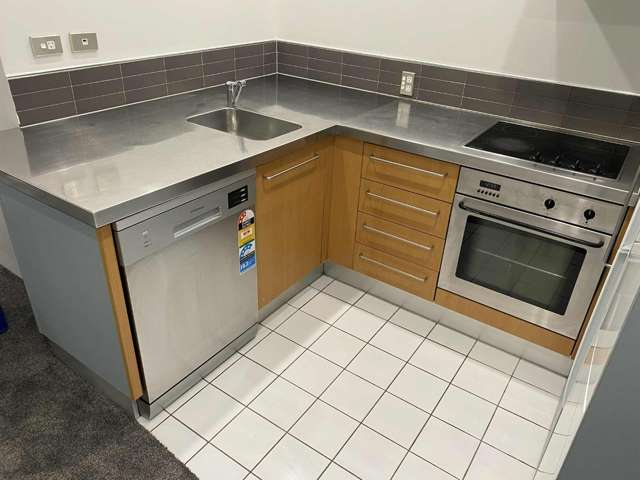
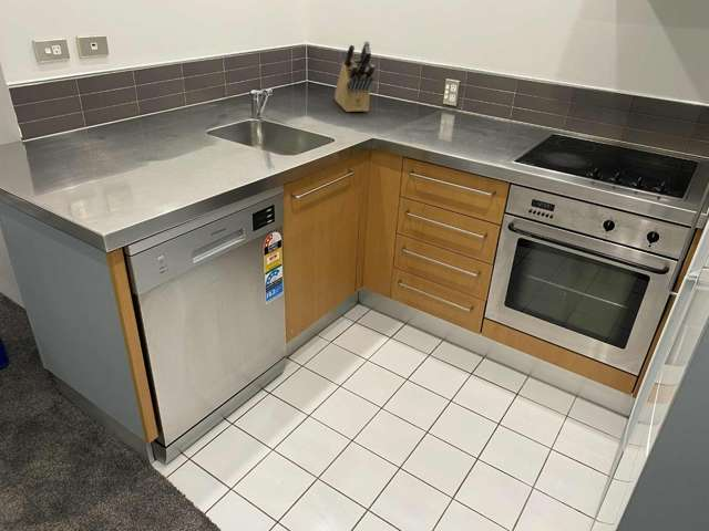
+ knife block [333,40,376,113]
